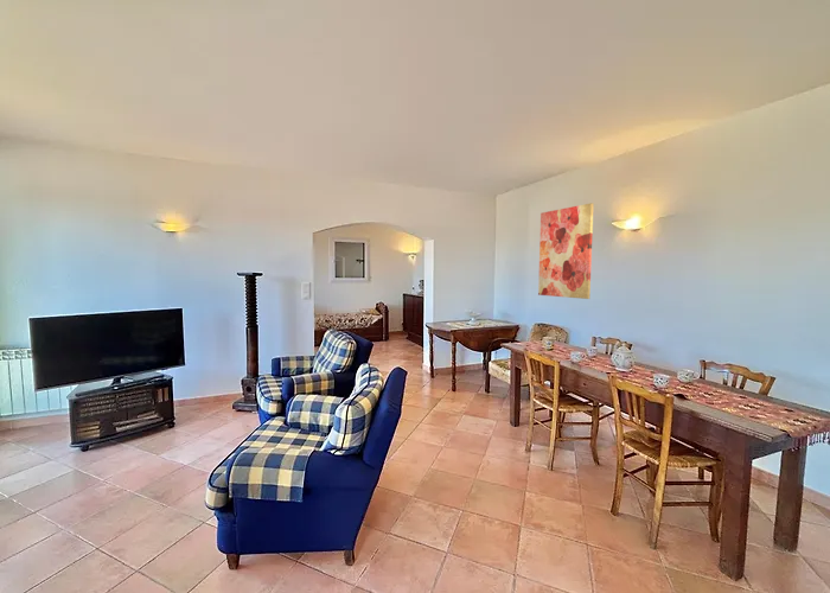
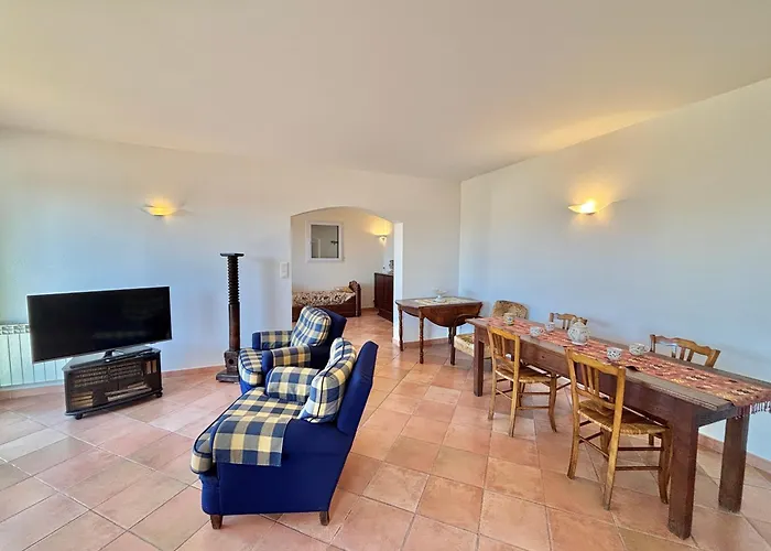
- wall art [537,202,595,300]
